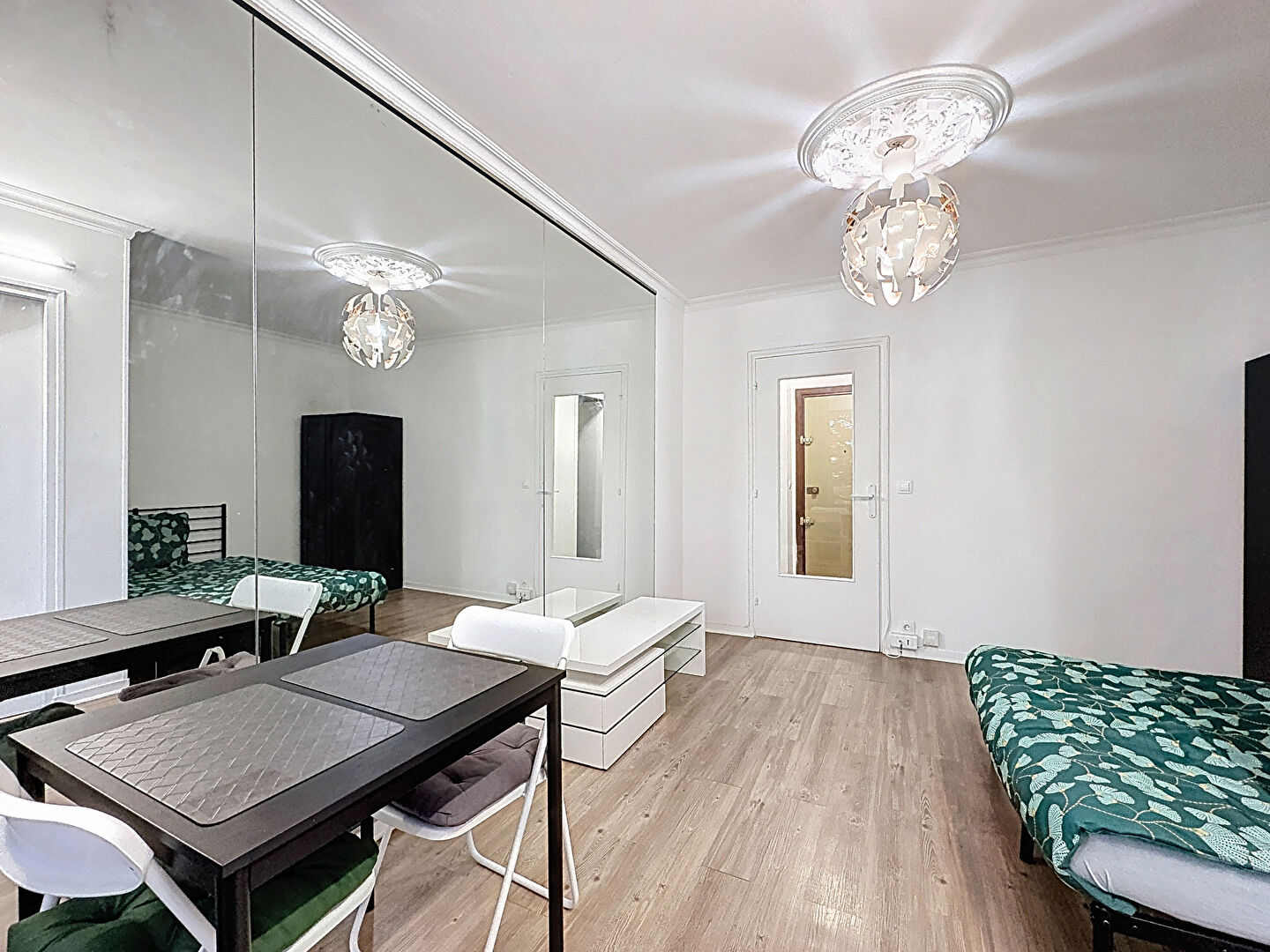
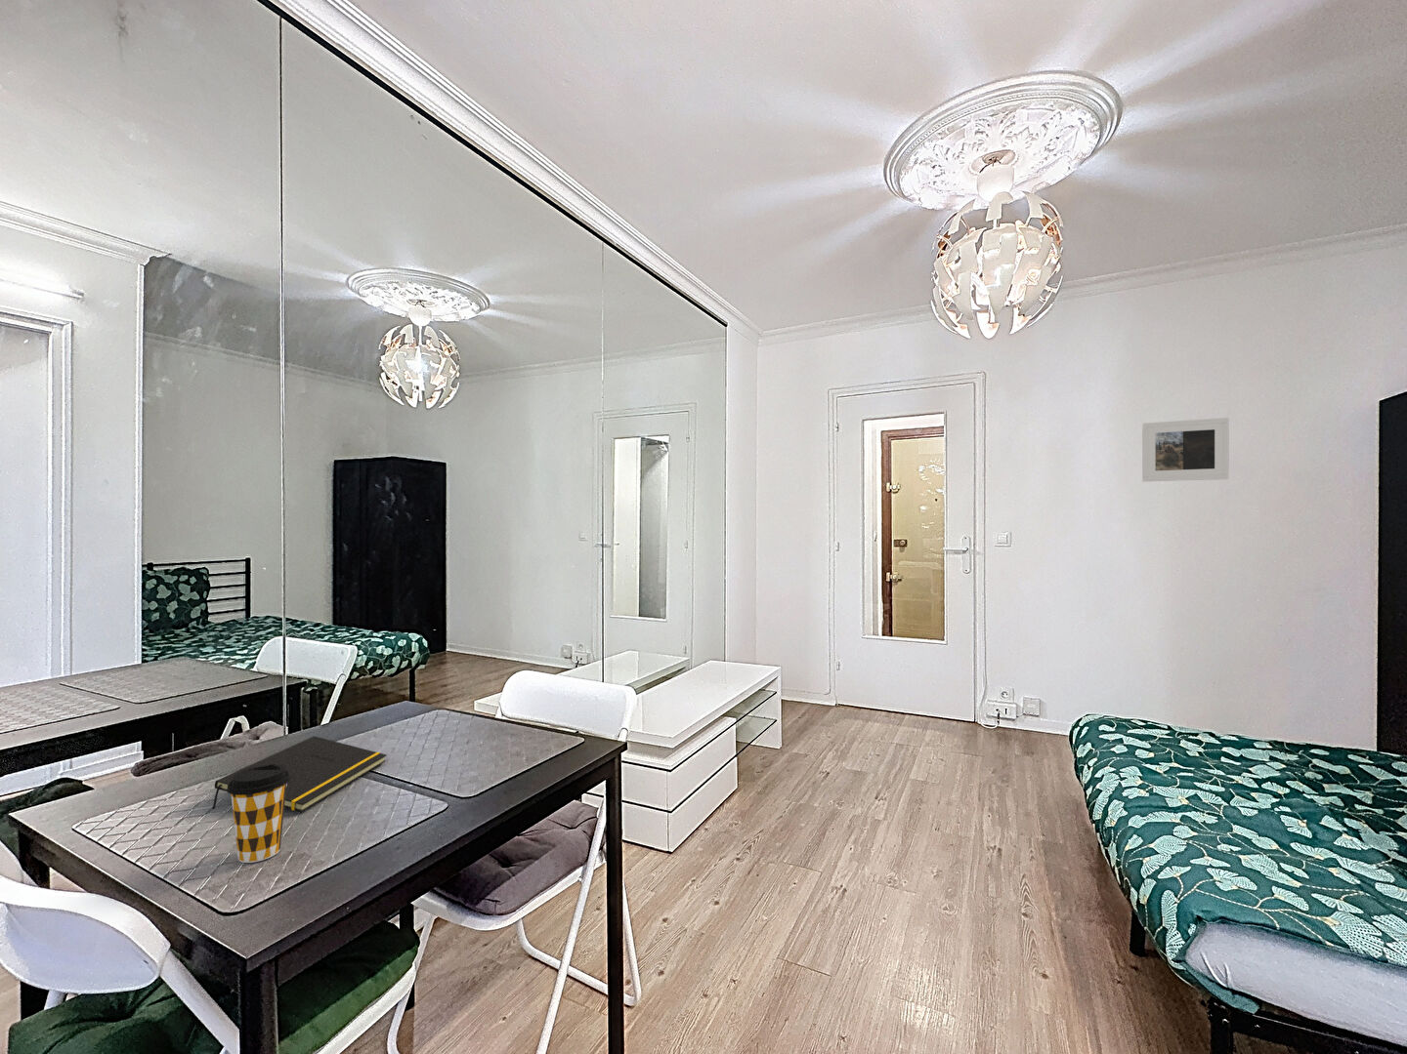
+ notepad [212,735,388,813]
+ coffee cup [227,764,290,864]
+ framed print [1141,416,1230,483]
